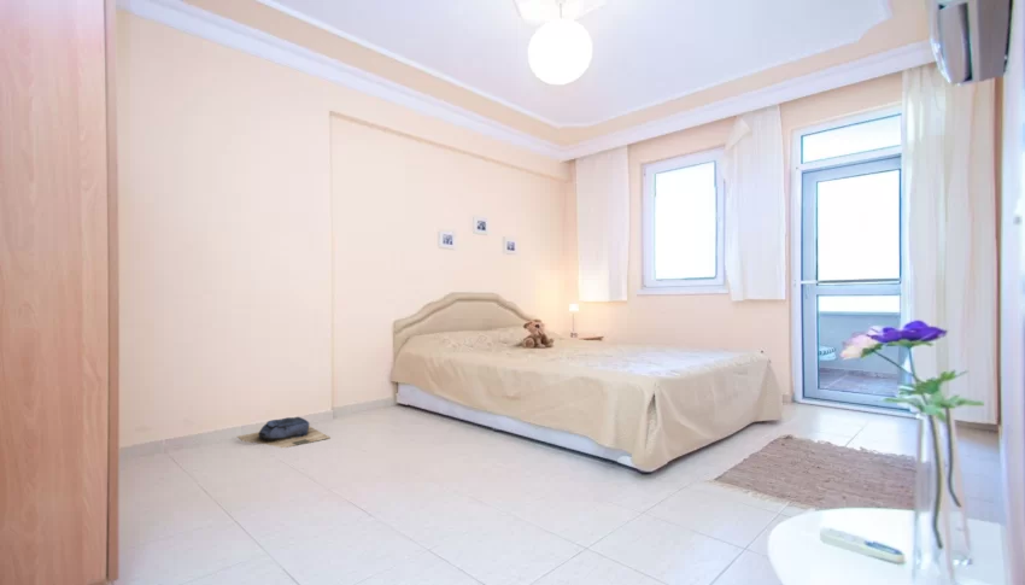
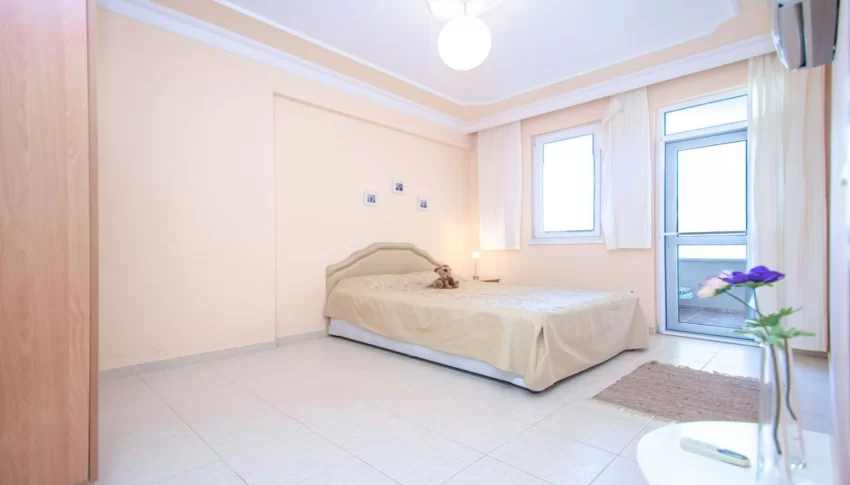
- backpack [236,416,332,450]
